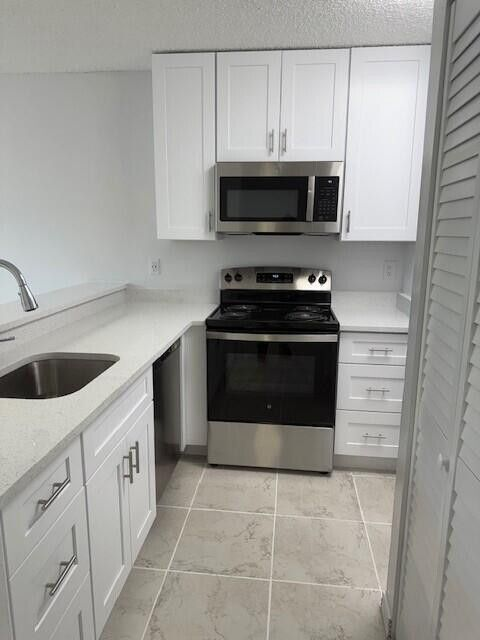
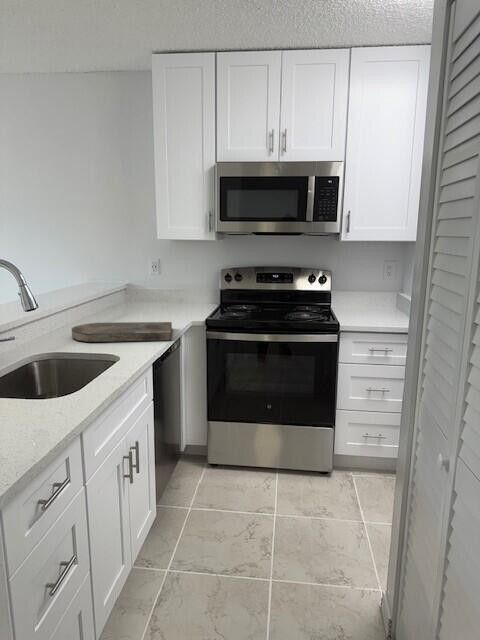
+ cutting board [71,321,173,343]
